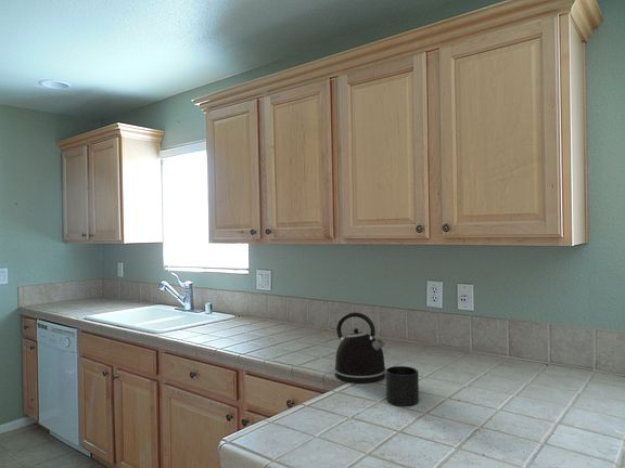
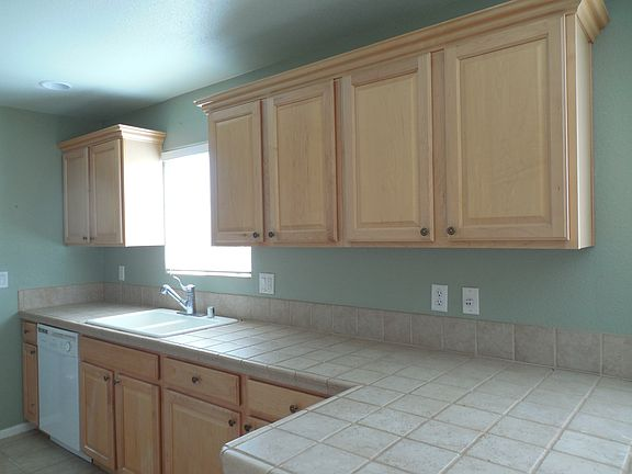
- mug [385,365,420,407]
- kettle [333,311,387,384]
